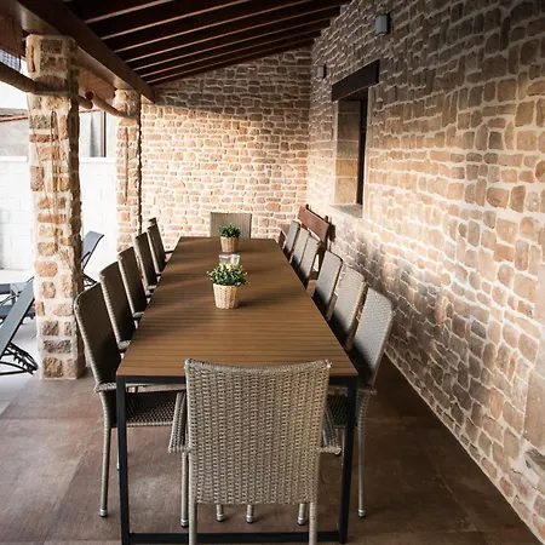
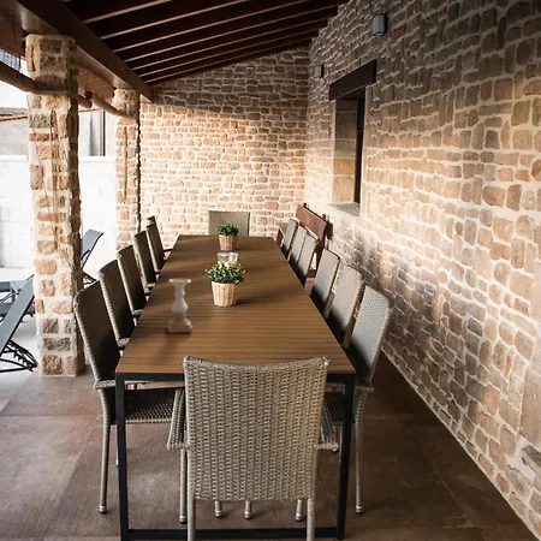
+ candle holder [167,278,192,334]
